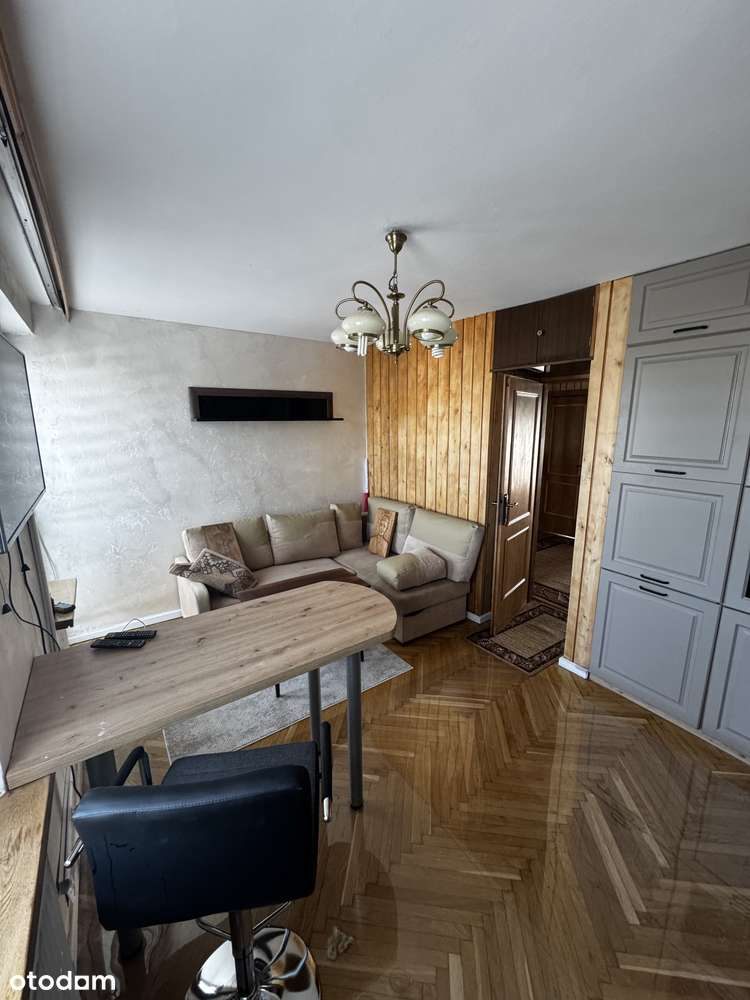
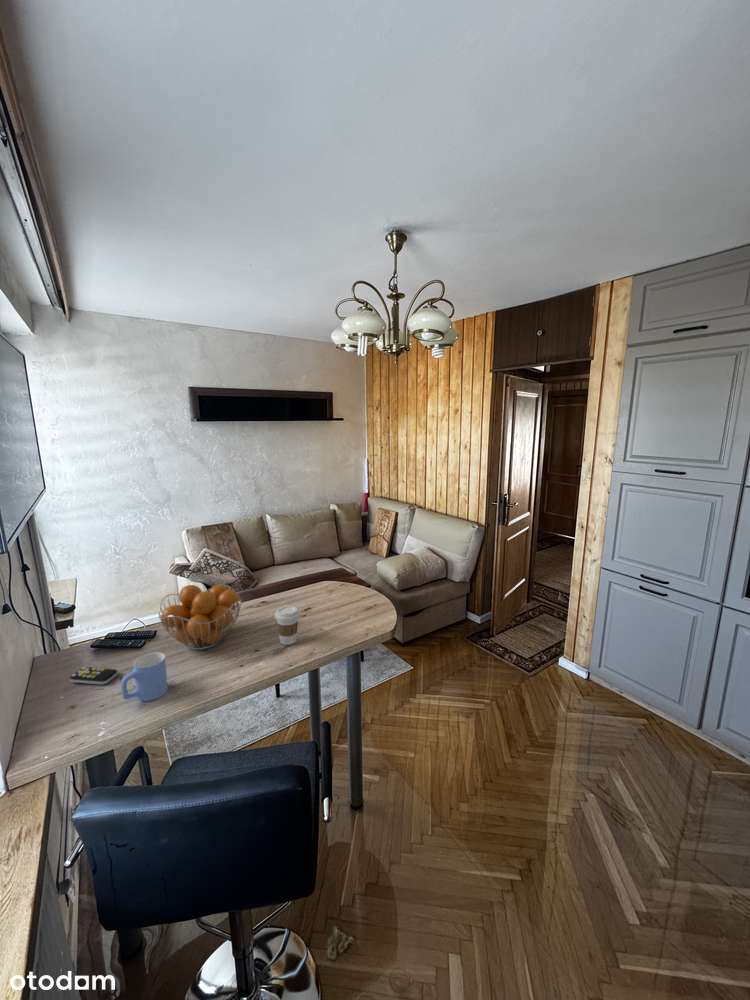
+ fruit basket [158,583,243,651]
+ coffee cup [274,605,301,646]
+ mug [120,651,169,702]
+ remote control [69,666,119,686]
